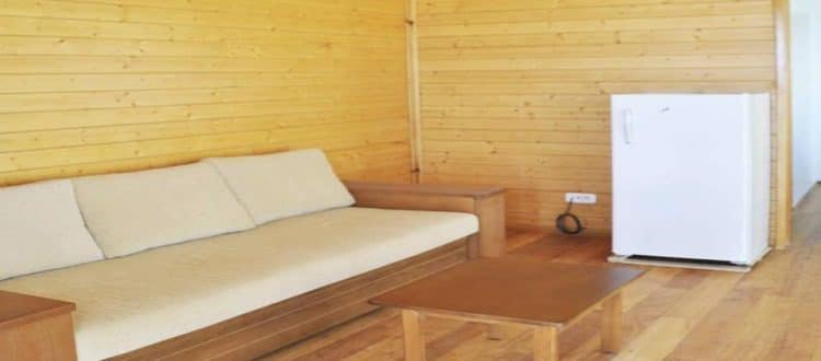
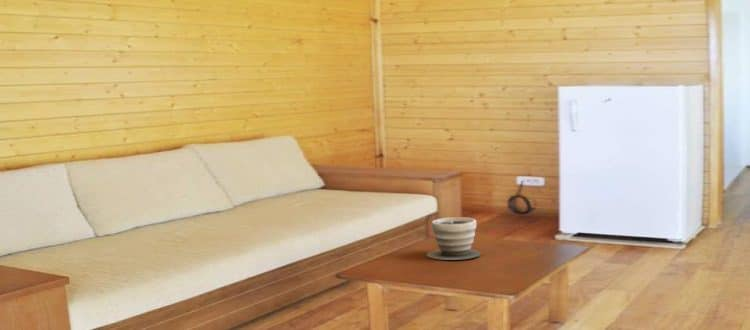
+ planter [425,216,482,261]
